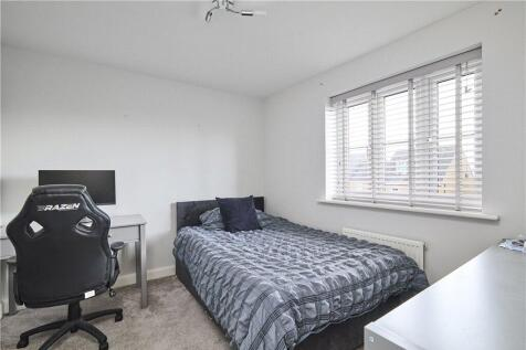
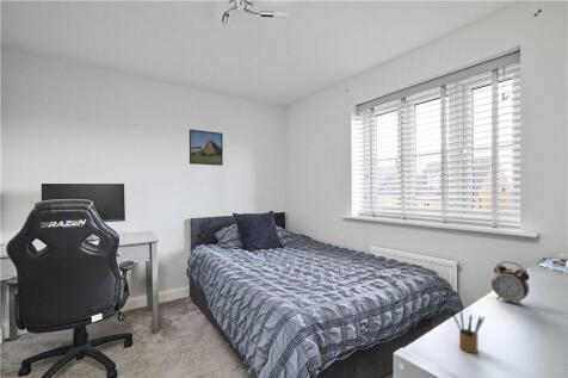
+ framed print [189,129,224,167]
+ alarm clock [490,260,531,306]
+ pencil box [449,306,486,354]
